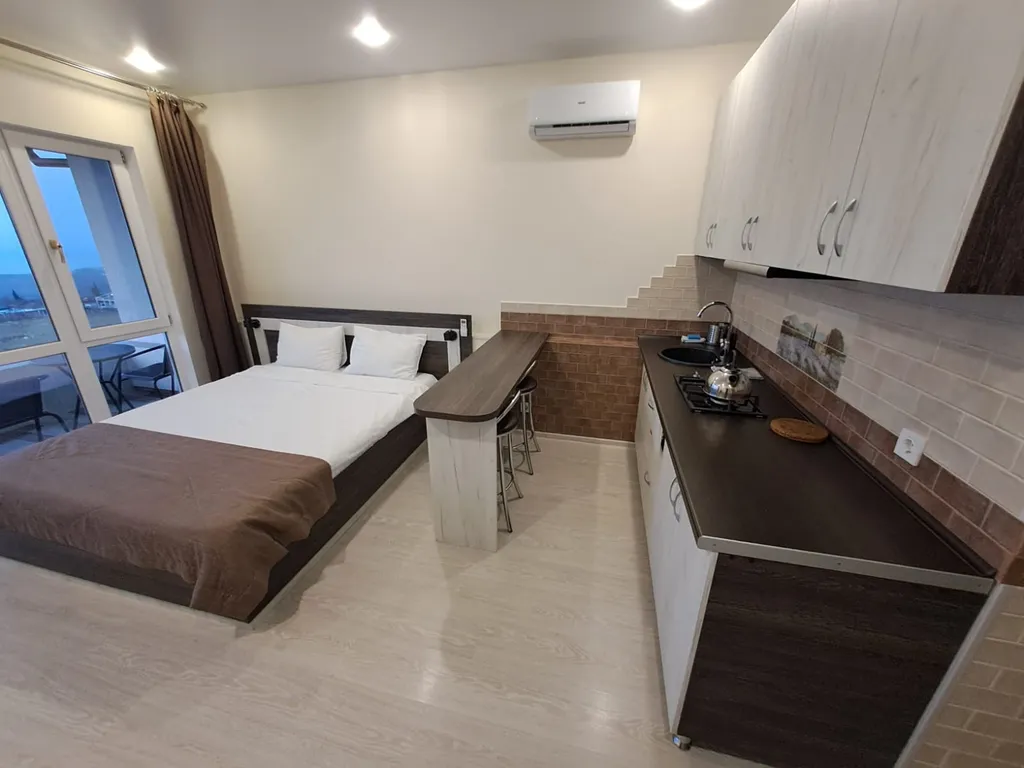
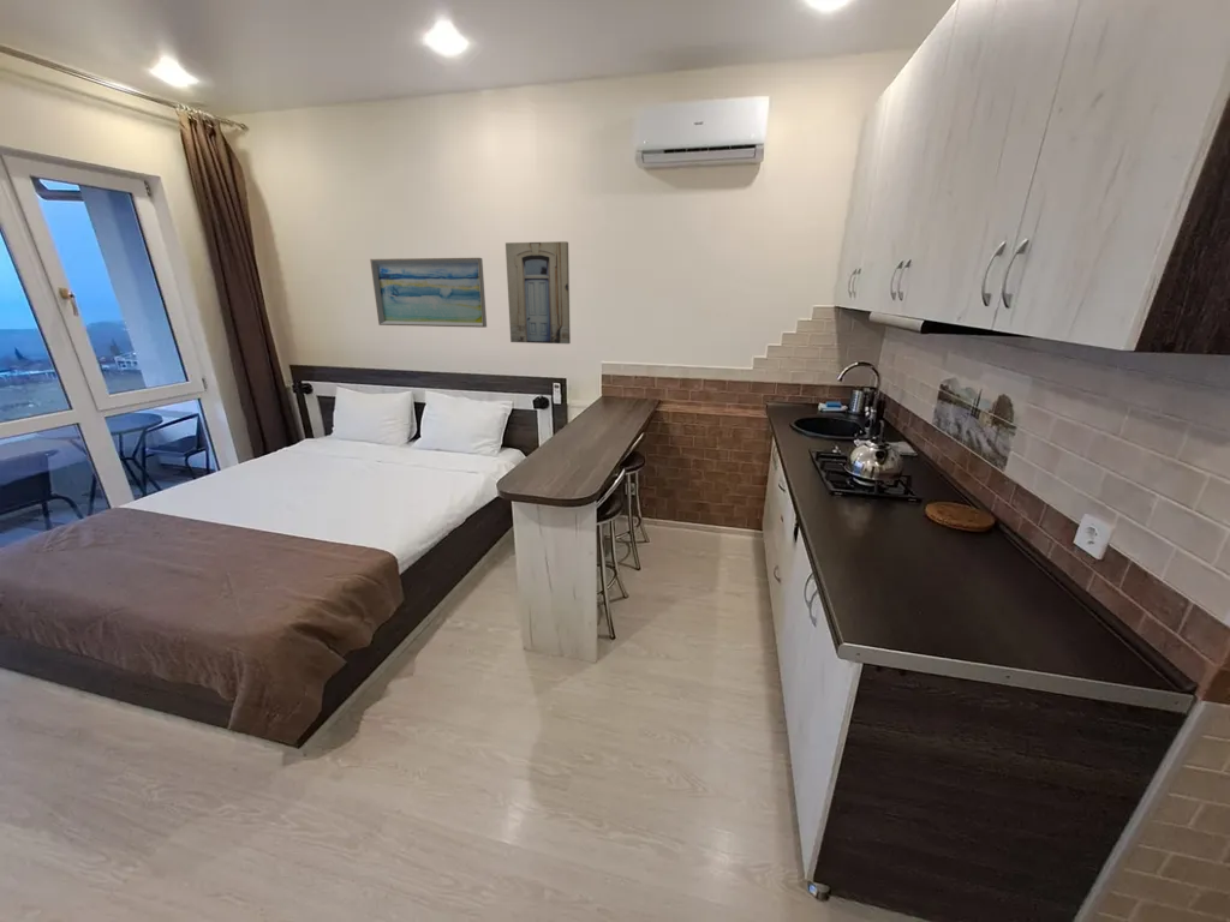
+ wall art [369,257,488,329]
+ wall art [504,240,572,345]
